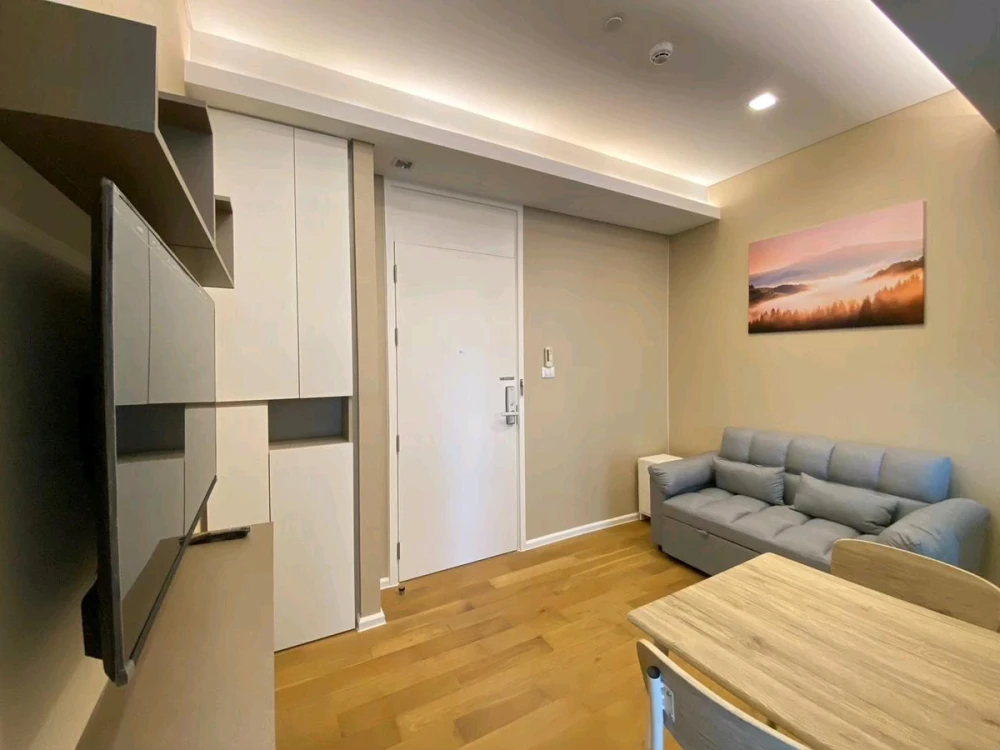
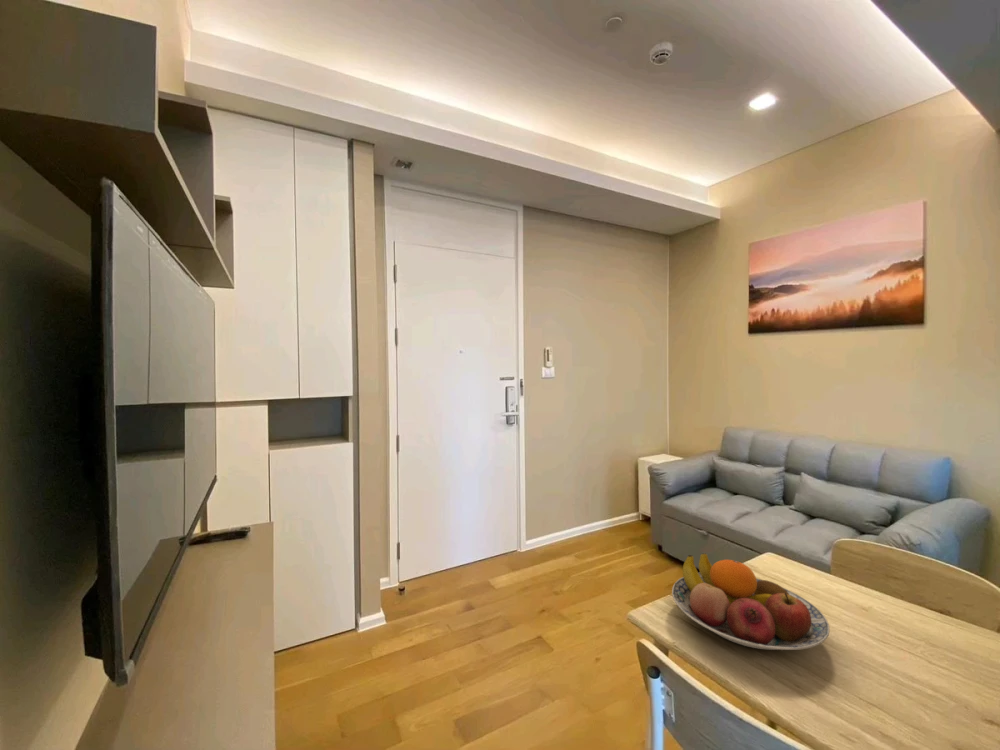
+ fruit bowl [671,552,831,651]
